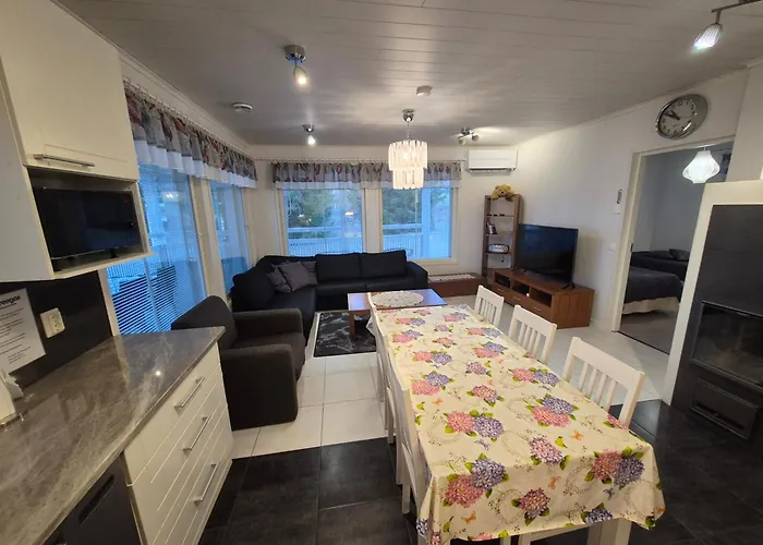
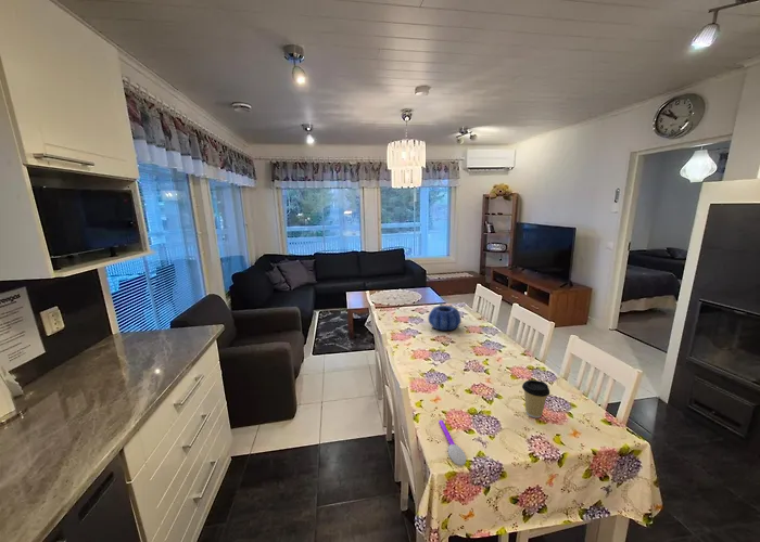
+ coffee cup [521,379,550,418]
+ spoon [438,420,467,466]
+ decorative bowl [427,305,463,332]
